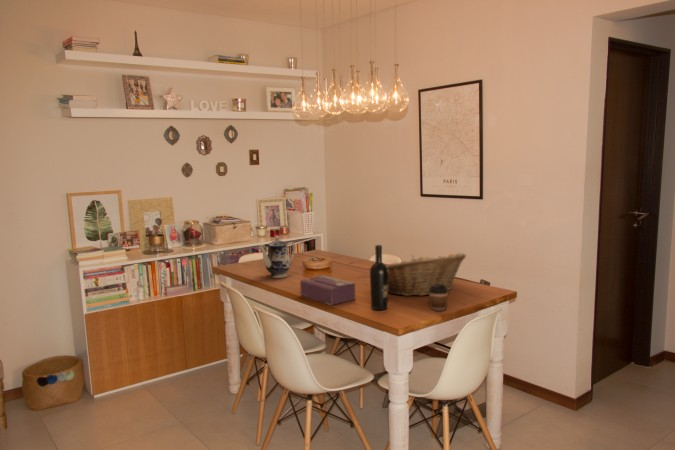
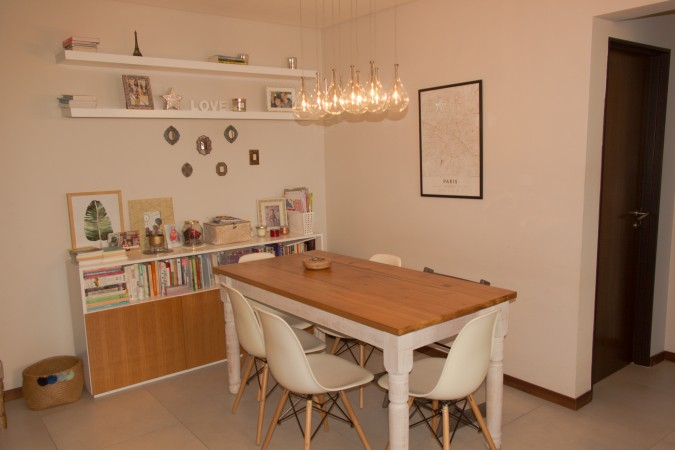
- coffee cup [428,284,450,312]
- teapot [258,234,297,279]
- fruit basket [385,252,467,297]
- tissue box [299,274,356,306]
- wine bottle [369,244,389,311]
